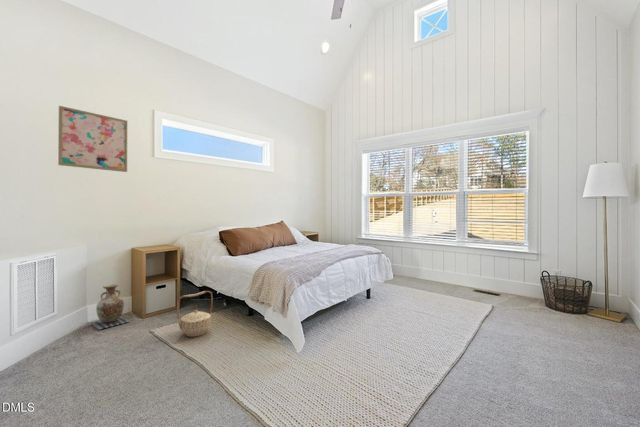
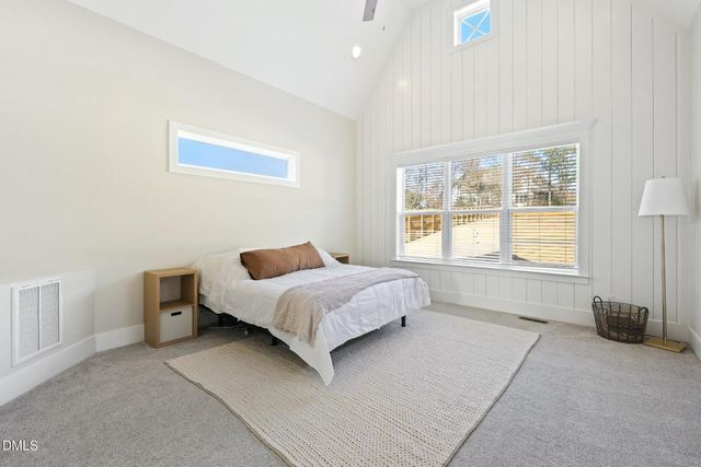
- basket [176,290,214,338]
- wall art [57,105,129,173]
- vase [90,283,131,331]
